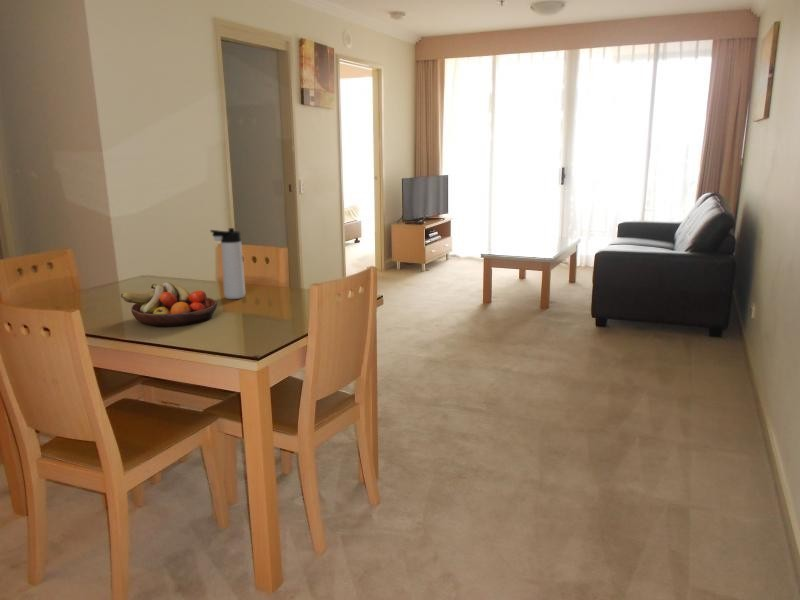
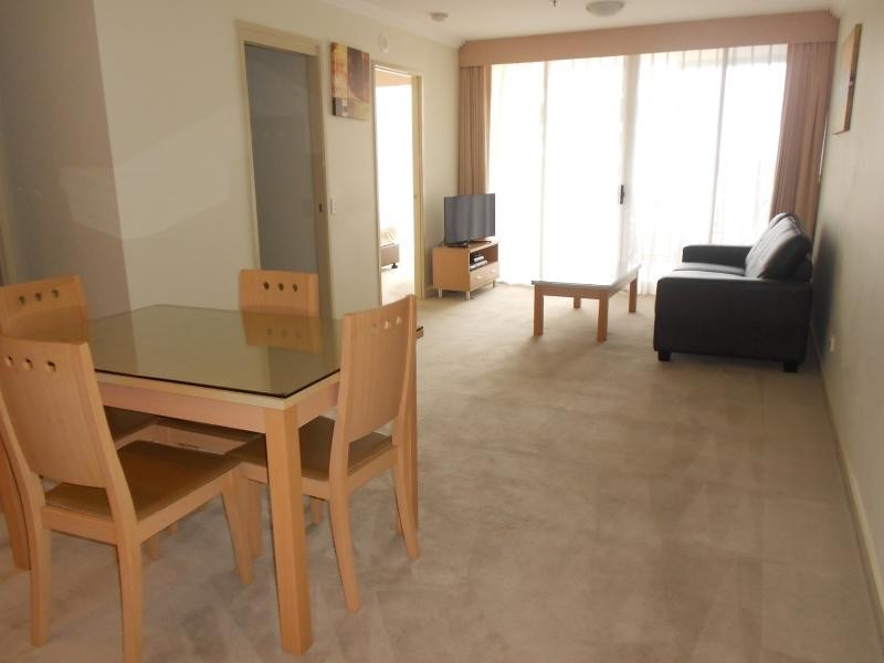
- fruit bowl [120,281,218,327]
- thermos bottle [209,227,246,300]
